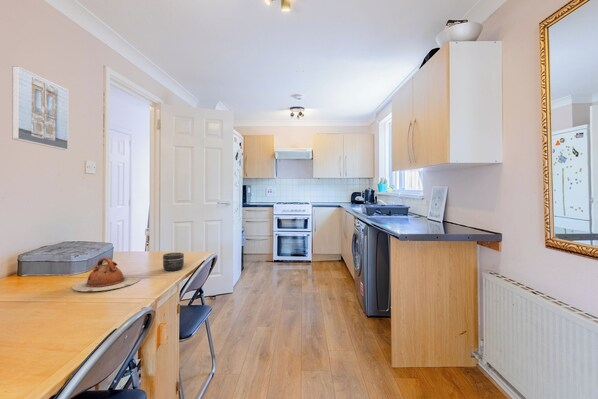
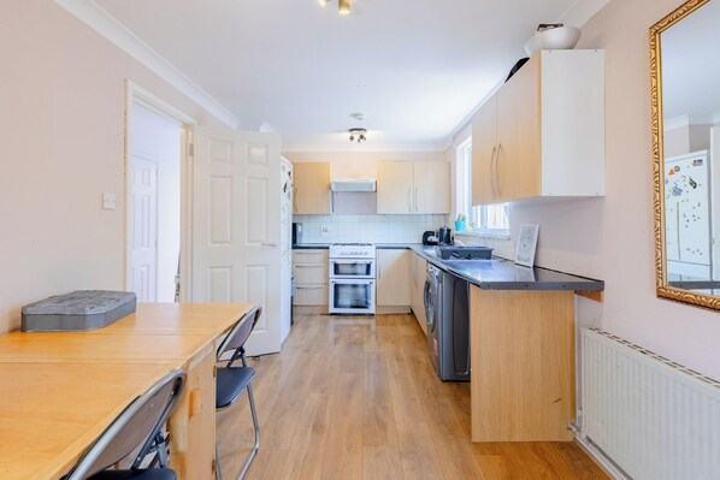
- teapot [71,256,142,292]
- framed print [11,65,69,151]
- jar [162,252,185,272]
